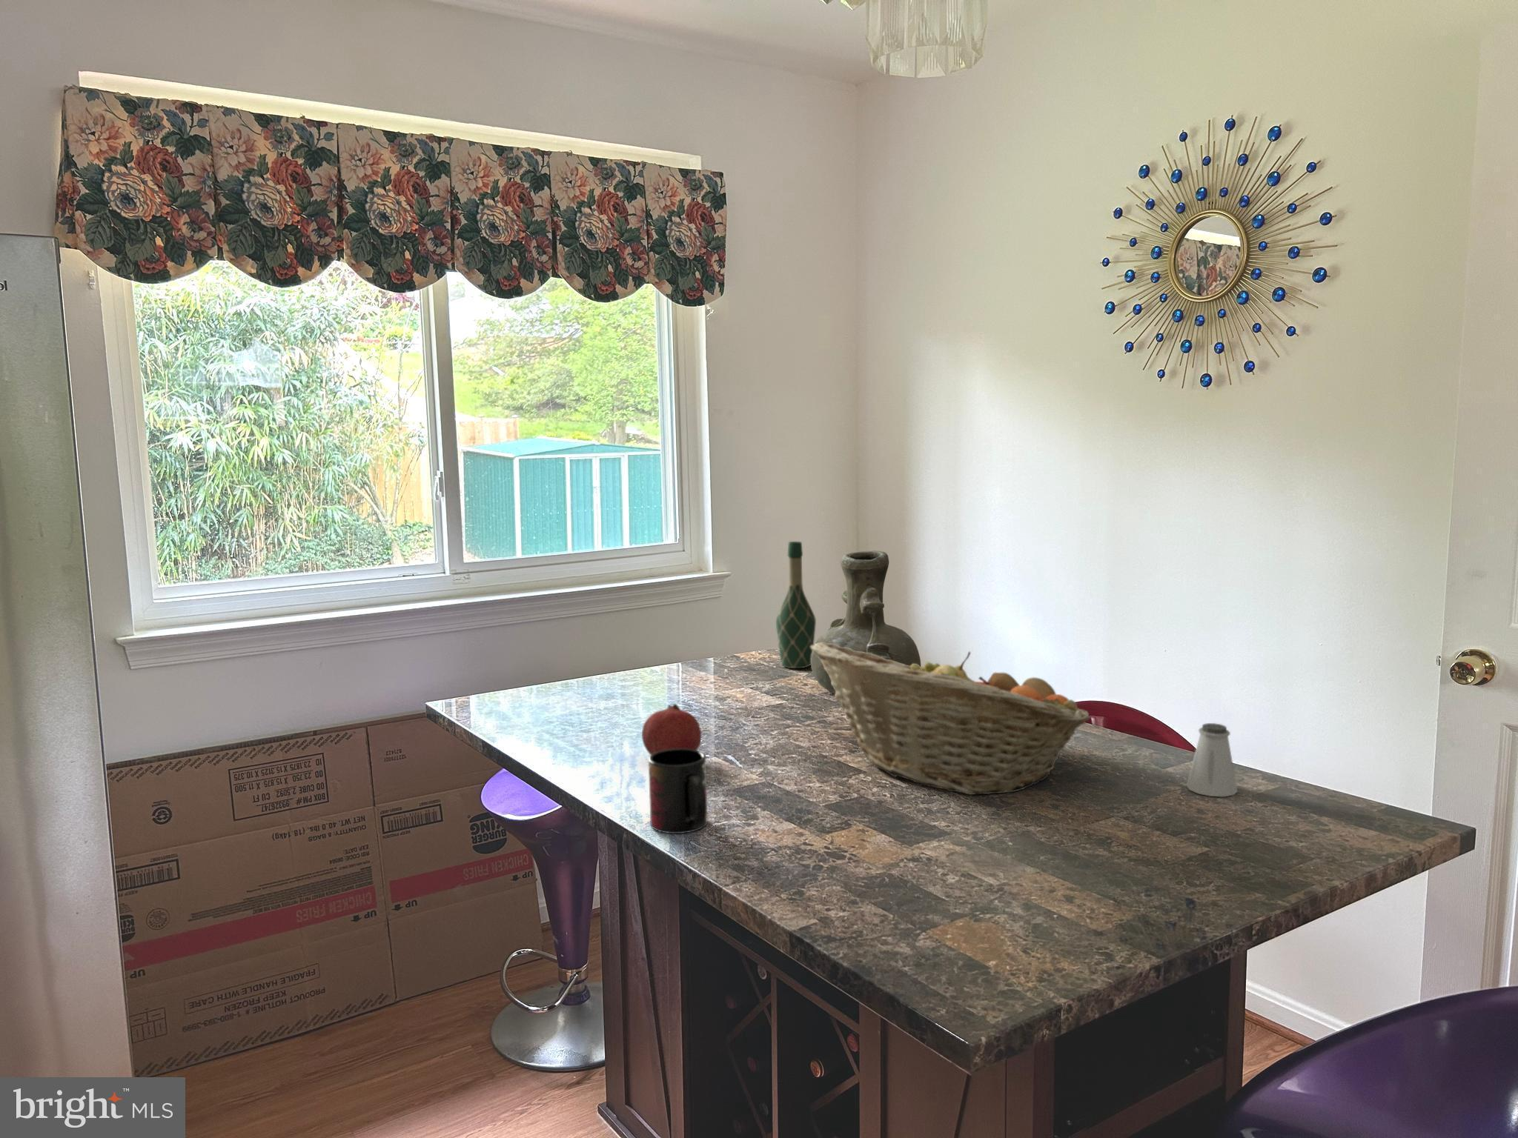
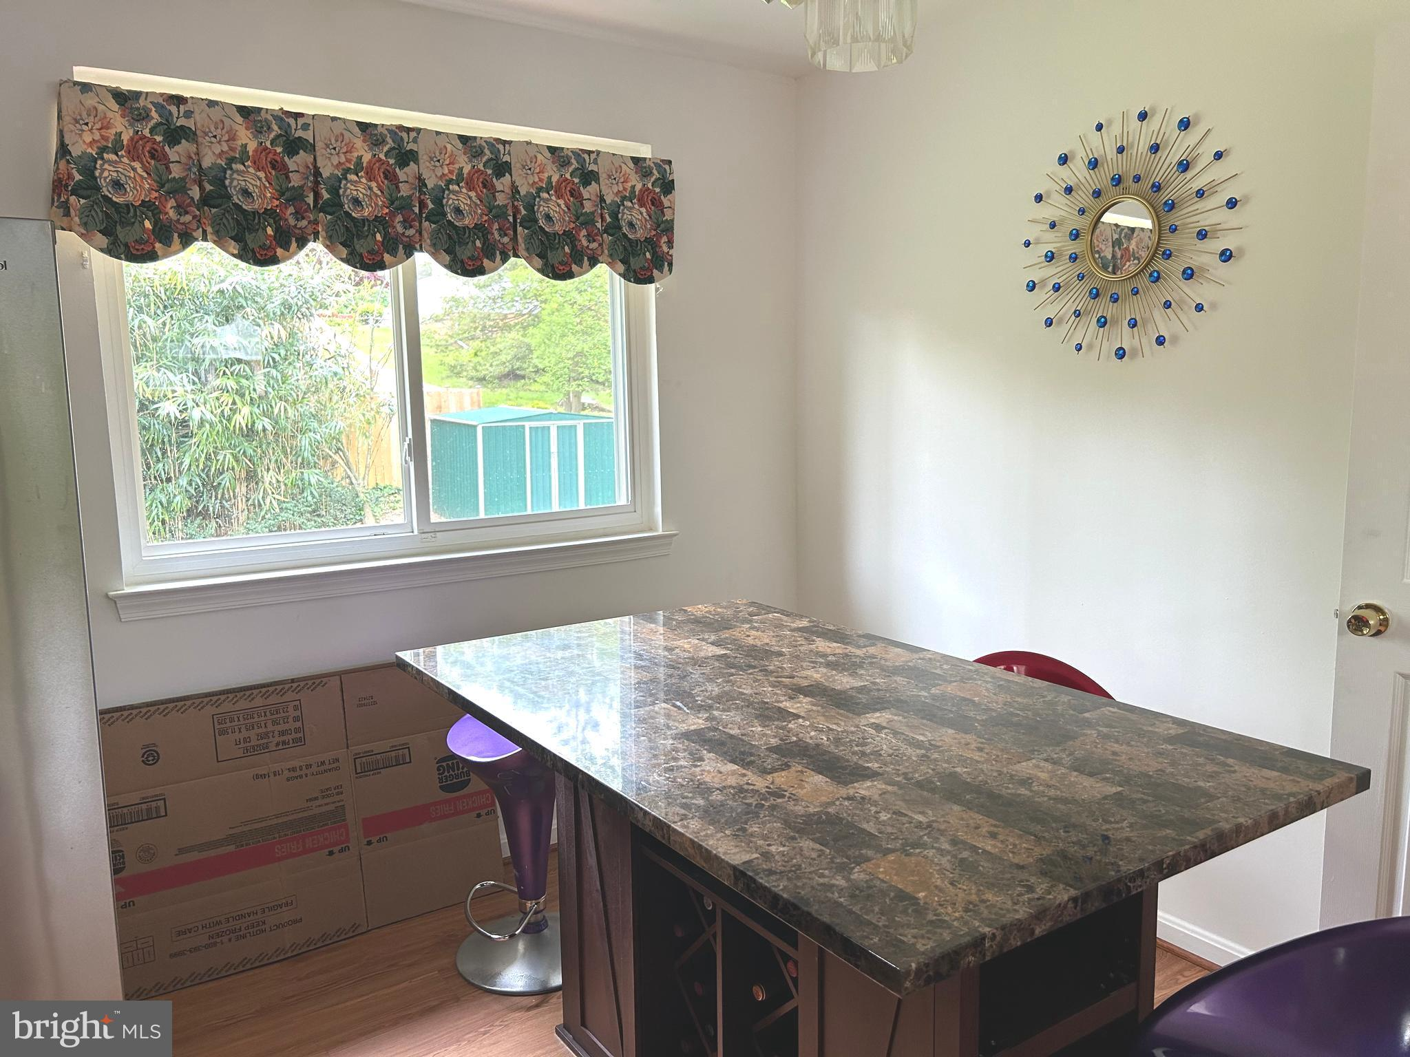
- fruit [641,703,702,755]
- mug [648,748,708,834]
- vase [810,550,922,695]
- fruit basket [810,642,1091,796]
- wine bottle [776,540,816,669]
- saltshaker [1186,722,1238,797]
